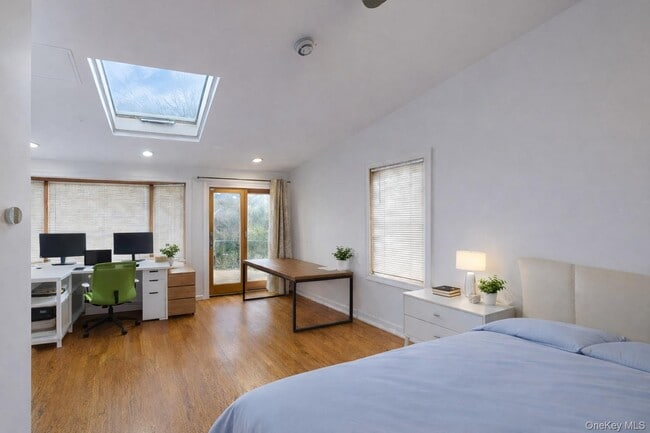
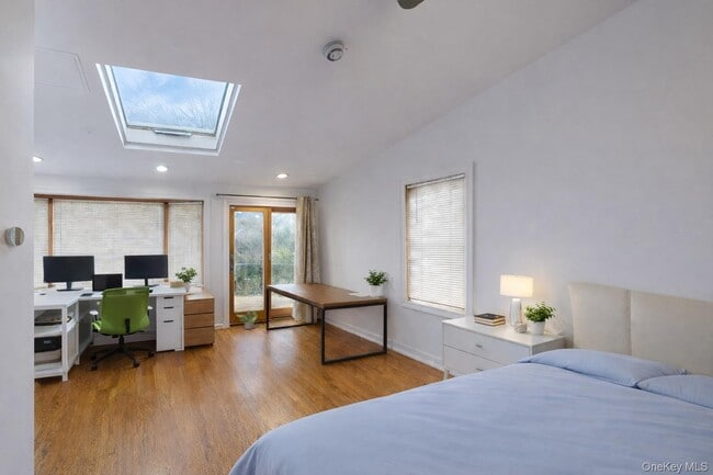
+ potted plant [236,308,258,330]
